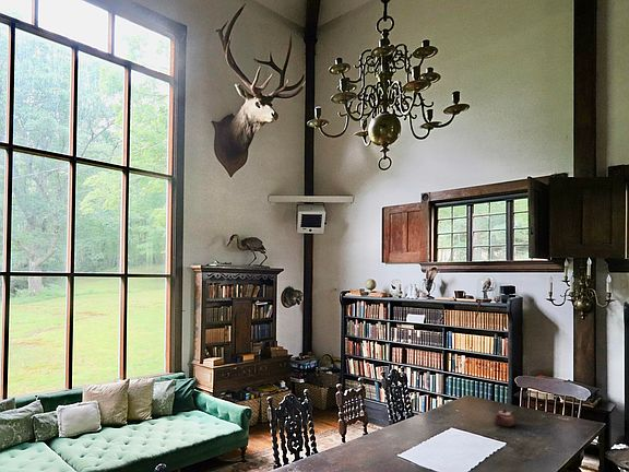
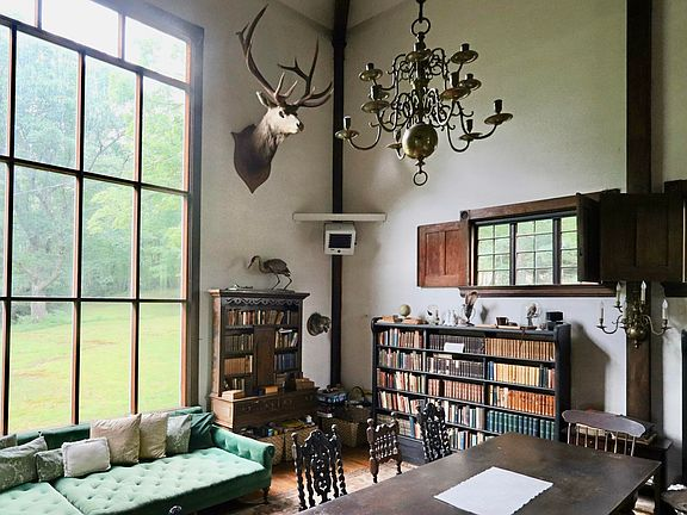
- teapot [494,408,515,428]
